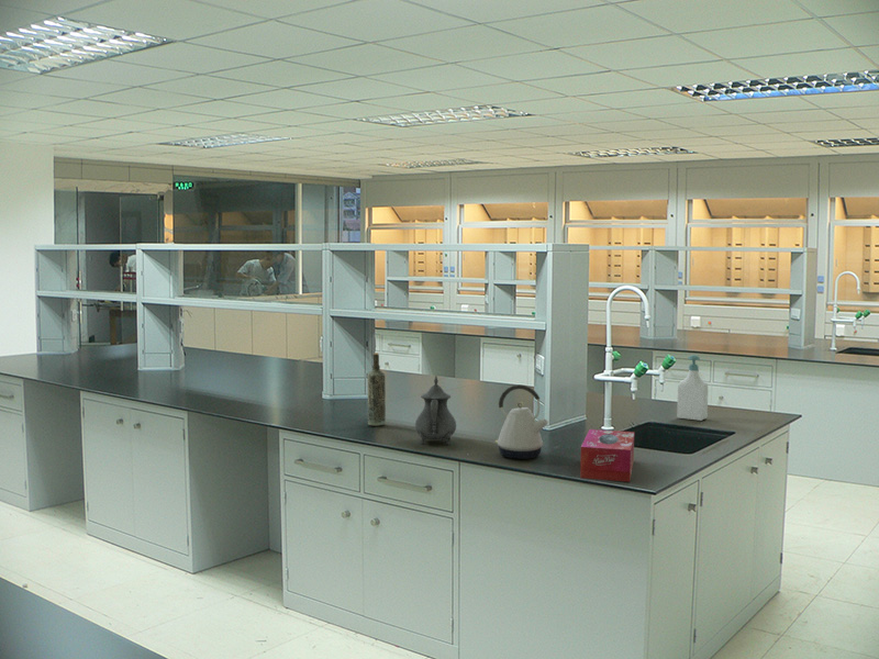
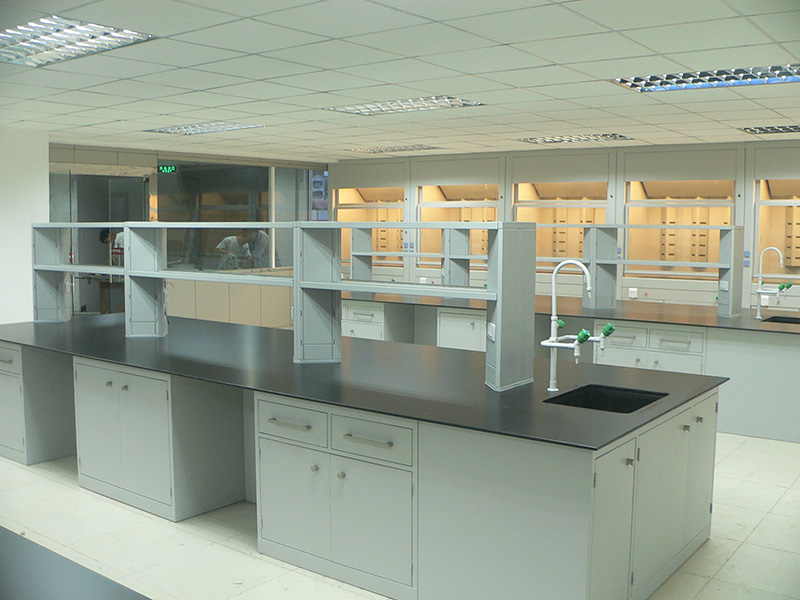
- kettle [493,383,549,460]
- soap bottle [676,354,709,422]
- tissue box [579,428,635,483]
- teapot [414,375,457,446]
- bottle [366,351,387,426]
